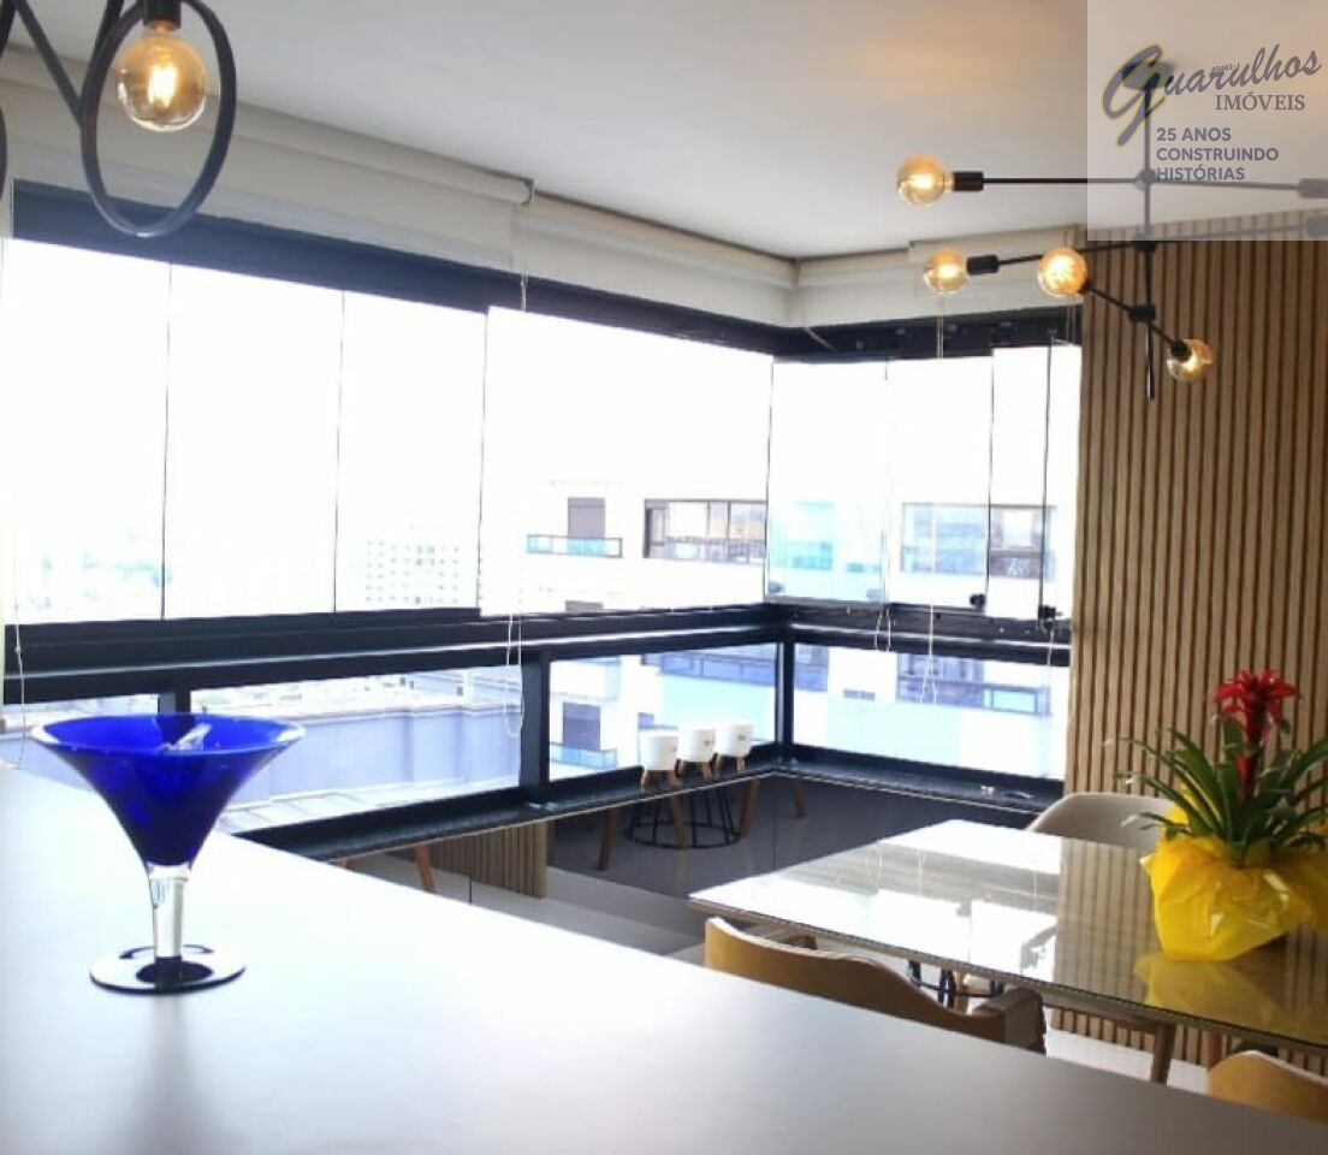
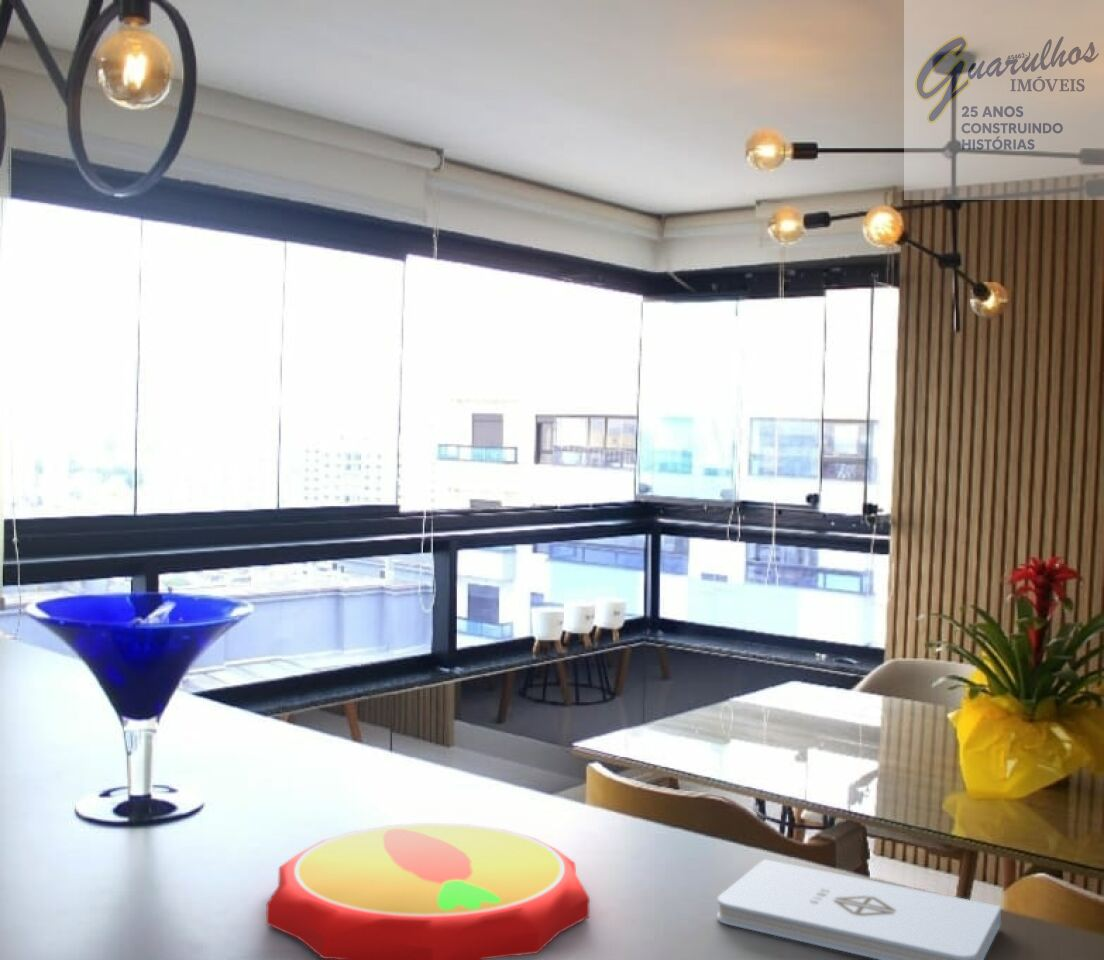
+ plate [265,822,591,960]
+ notepad [716,858,1002,960]
